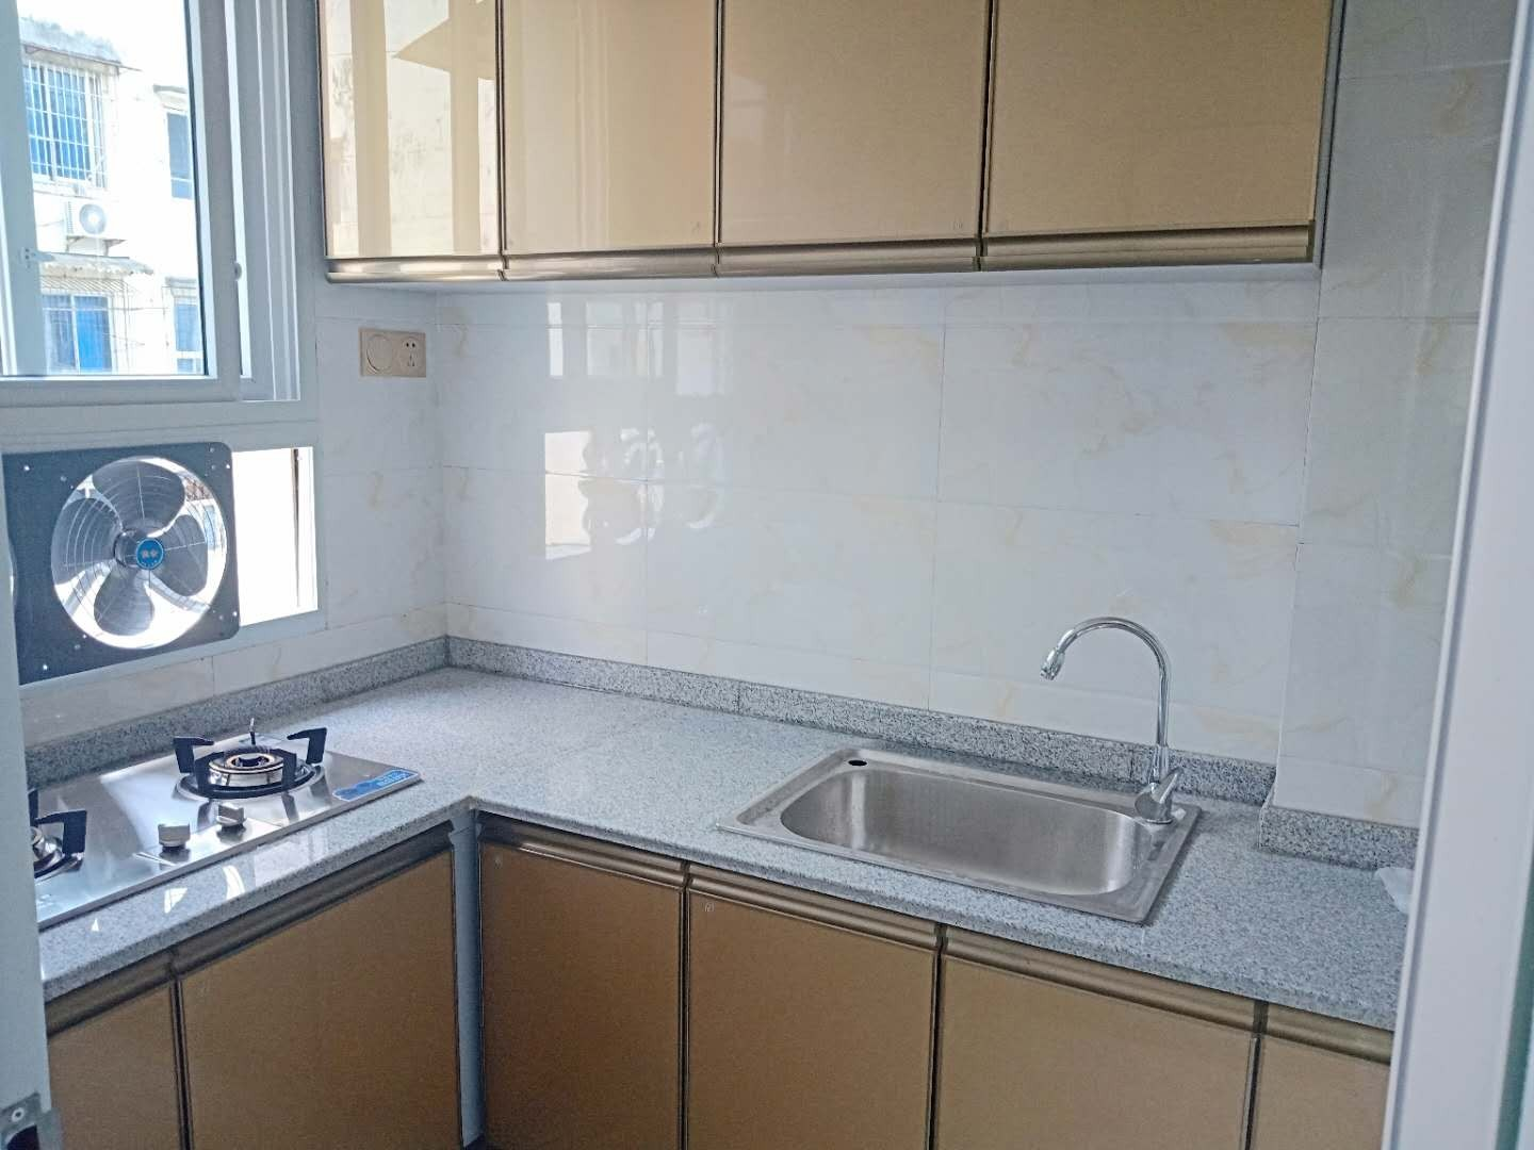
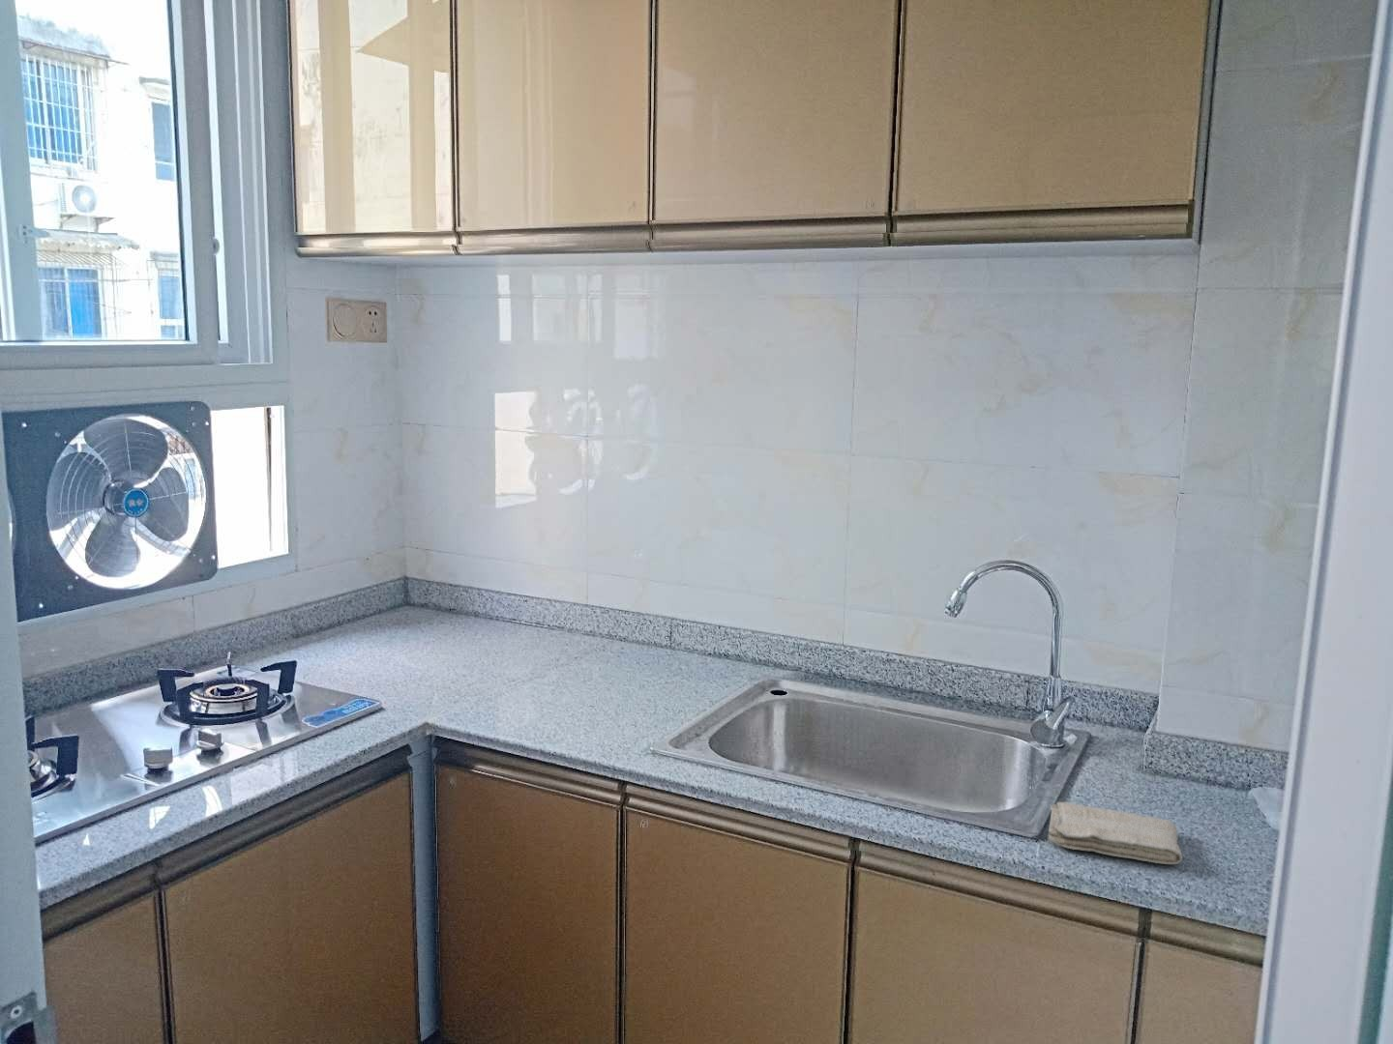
+ washcloth [1047,802,1184,865]
